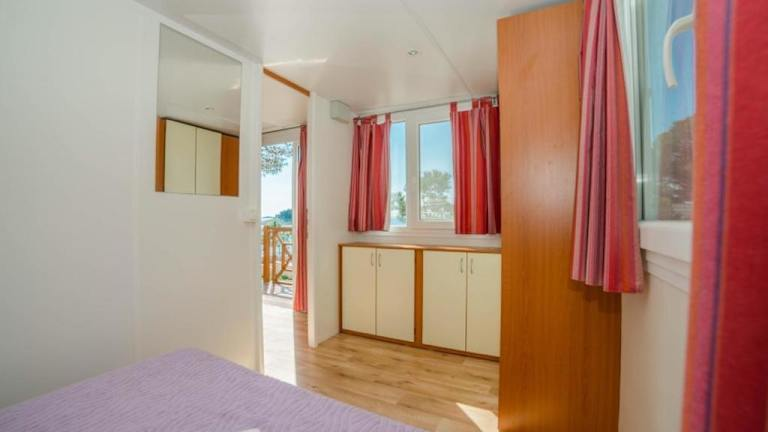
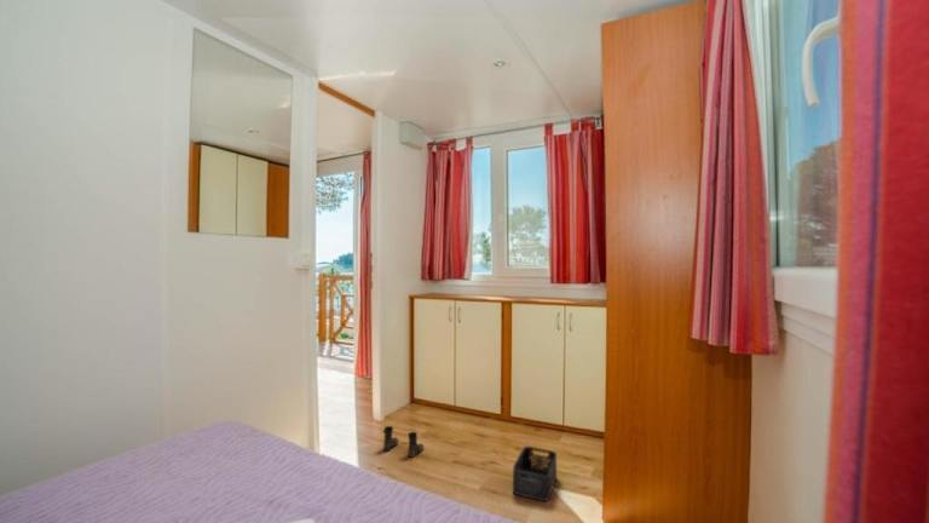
+ boots [382,425,425,459]
+ storage bin [512,446,558,502]
